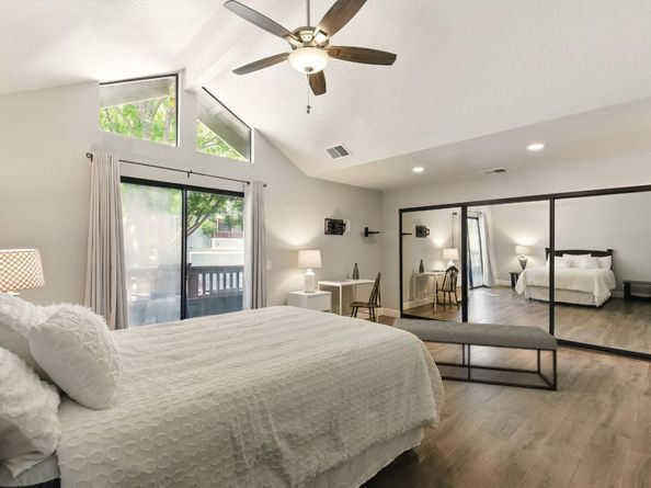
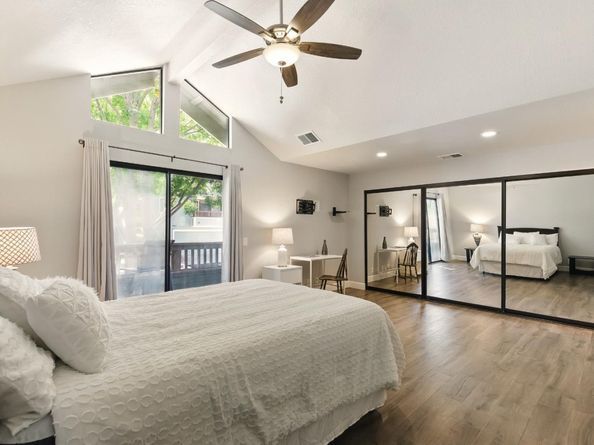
- bench [391,318,559,391]
